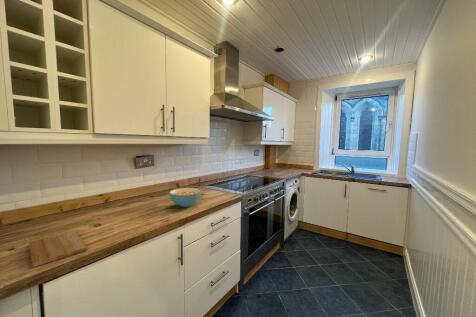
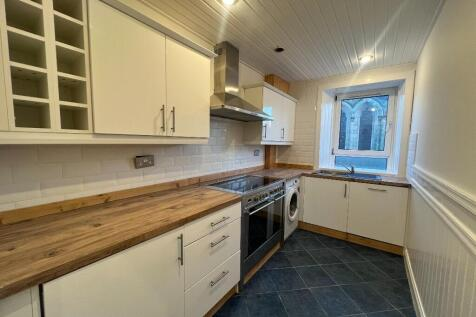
- cereal bowl [169,187,201,208]
- cutting board [28,230,88,268]
